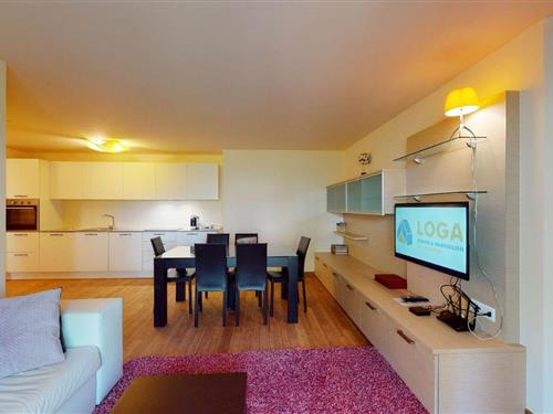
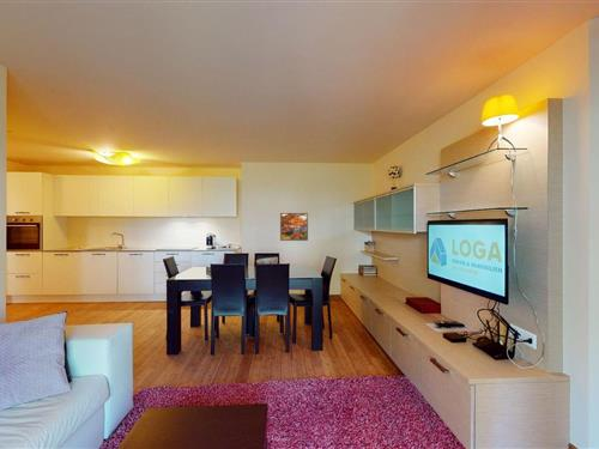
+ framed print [279,212,309,242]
